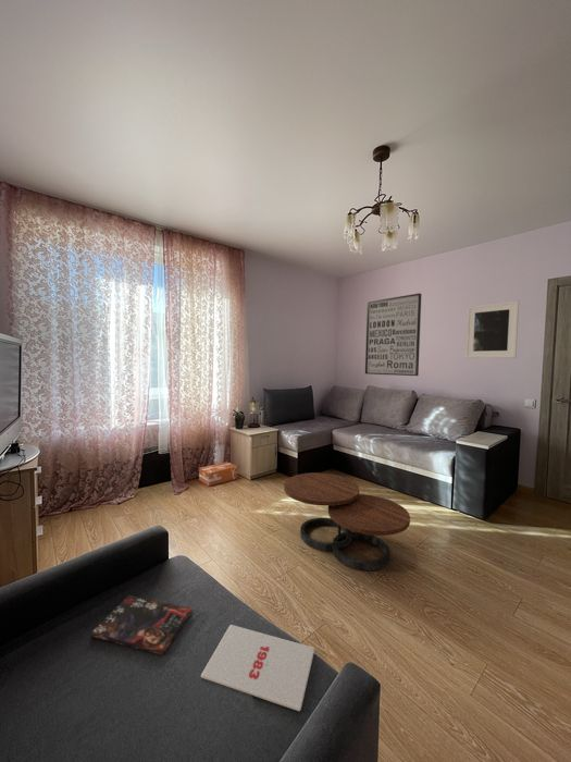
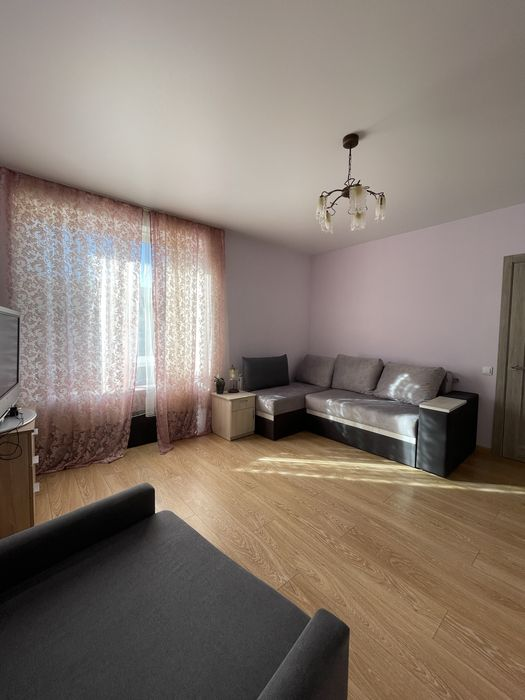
- coffee table [283,471,411,572]
- wall art [364,292,422,377]
- book [90,594,193,656]
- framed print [464,300,520,359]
- cardboard box [198,460,238,487]
- magazine [200,624,315,712]
